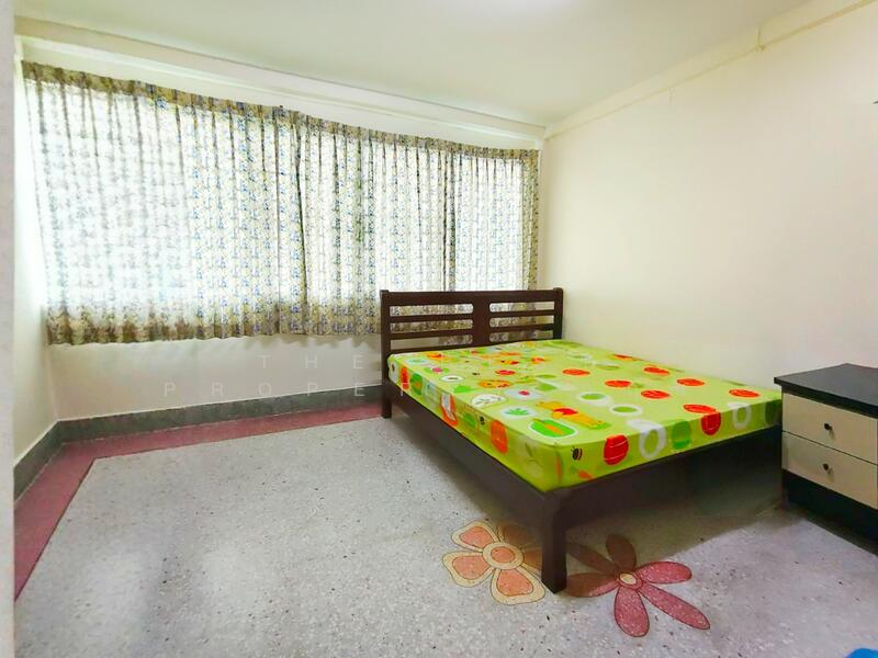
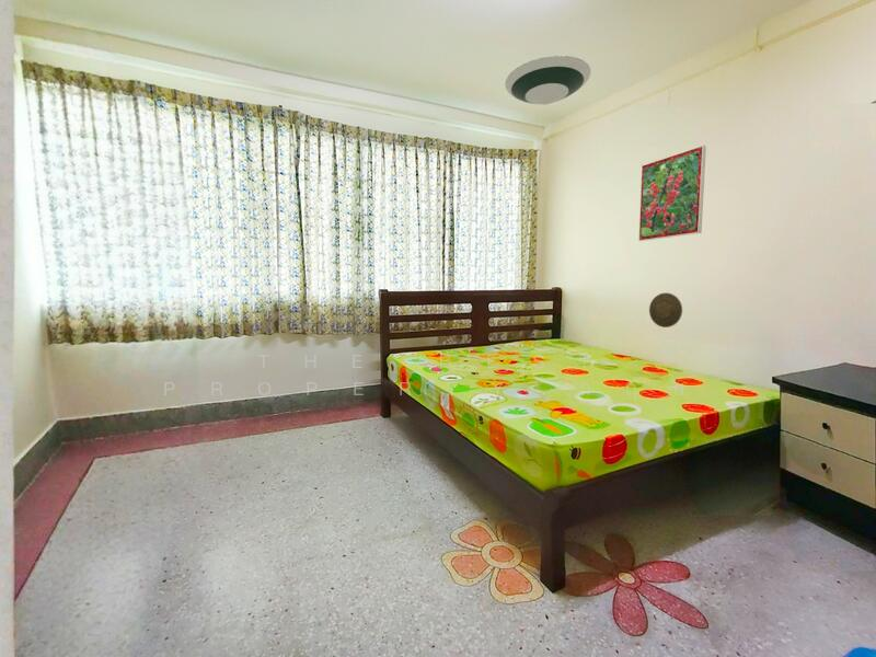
+ decorative plate [648,291,683,328]
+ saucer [504,55,591,106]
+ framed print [637,145,707,242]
